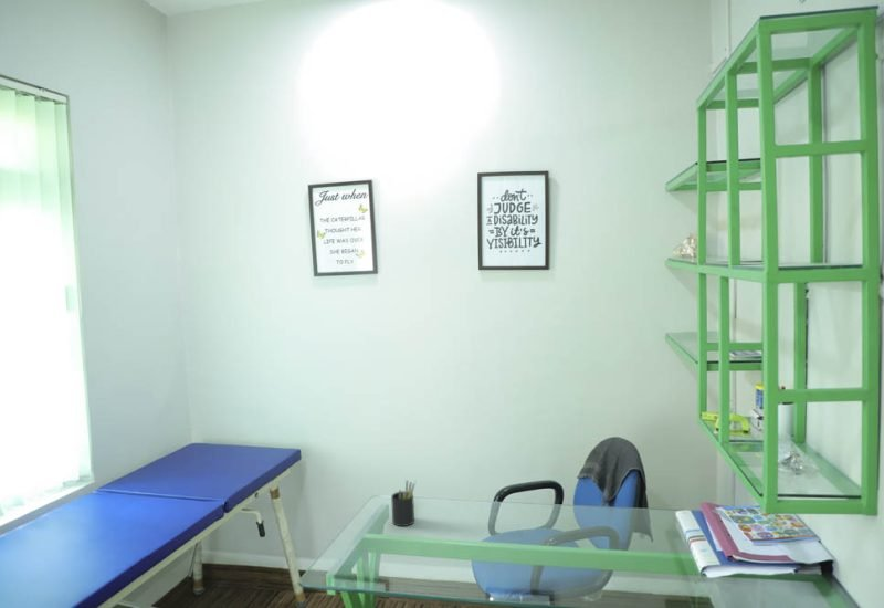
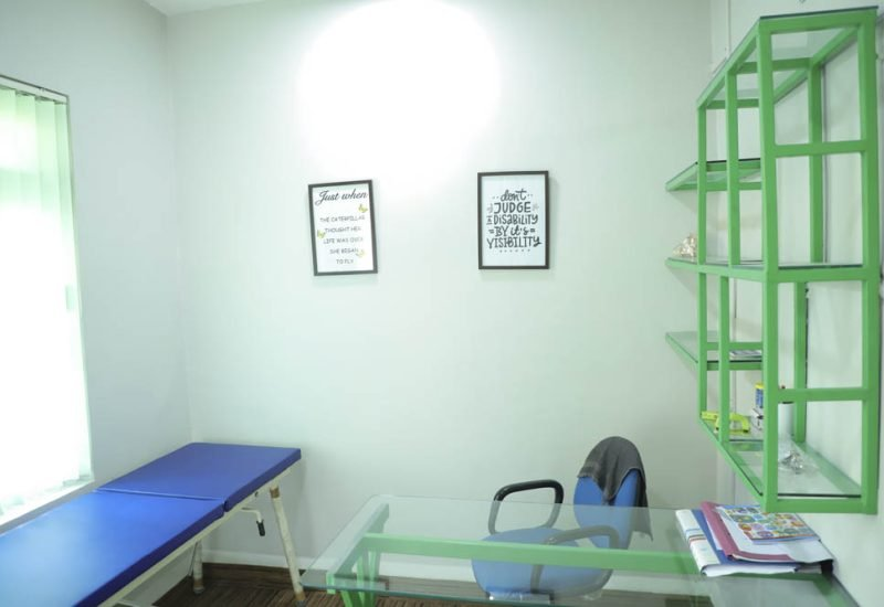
- pen holder [390,478,418,527]
